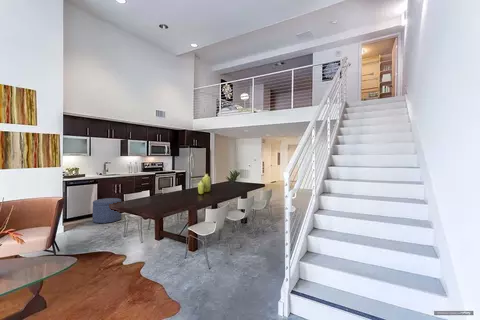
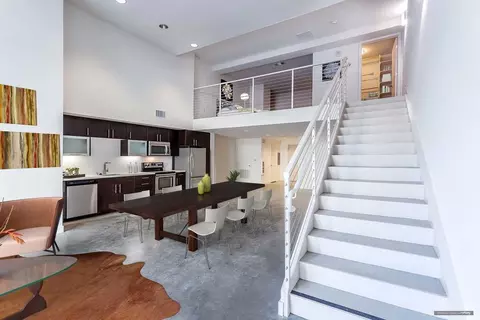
- ottoman [92,197,123,224]
